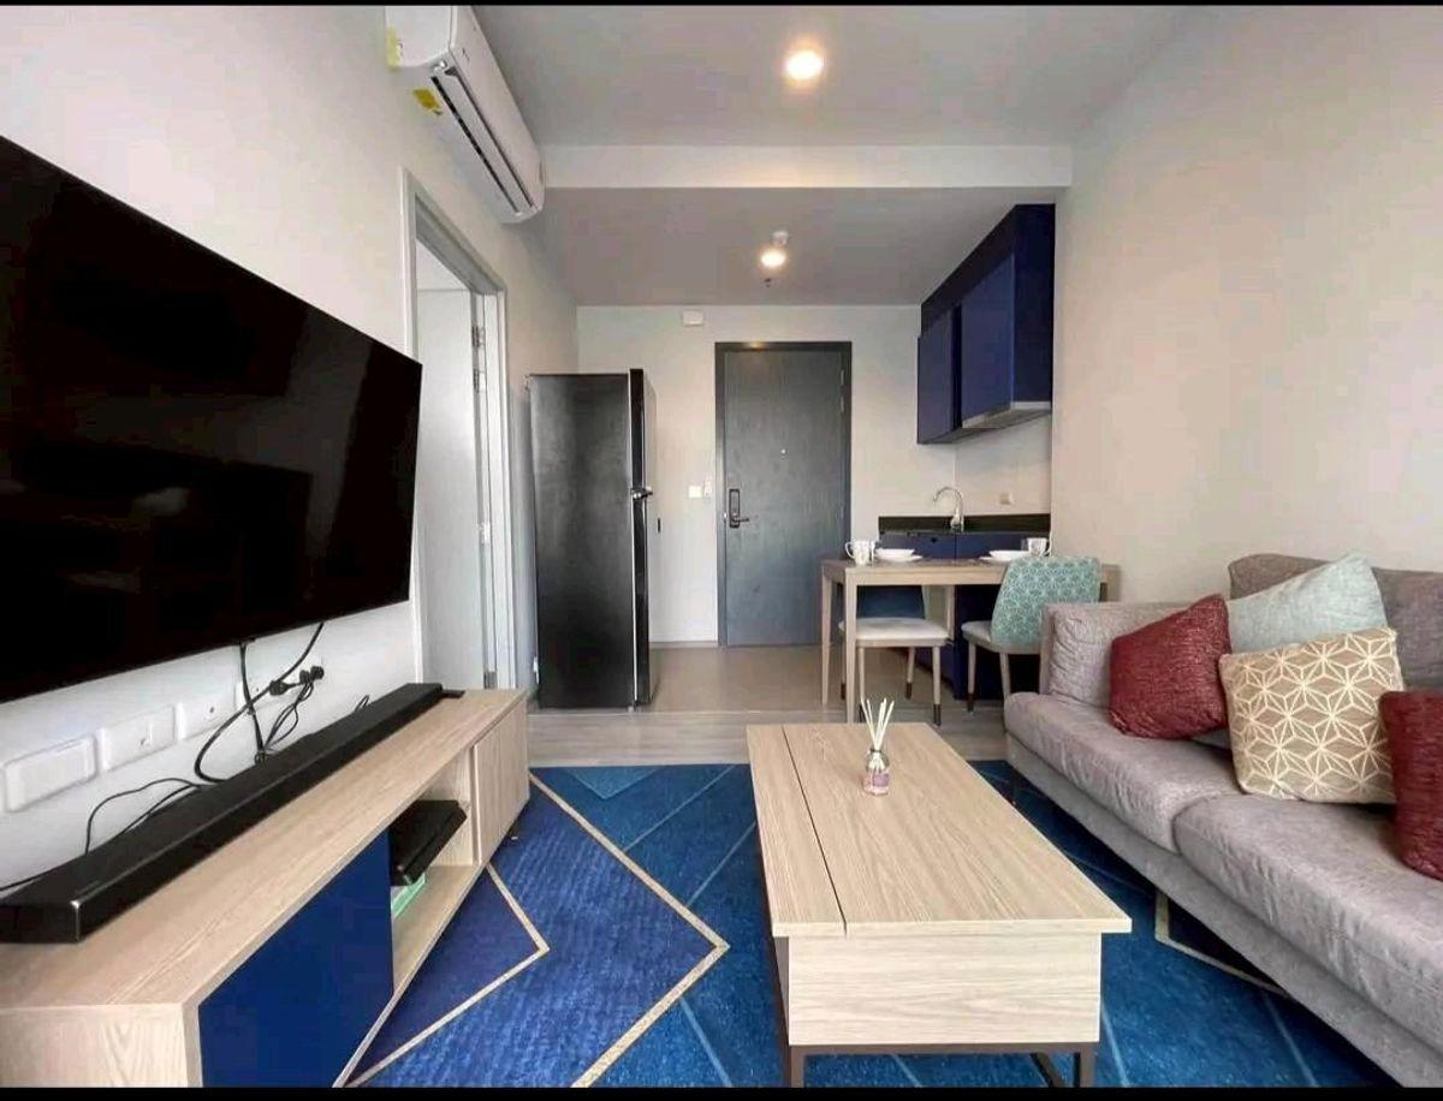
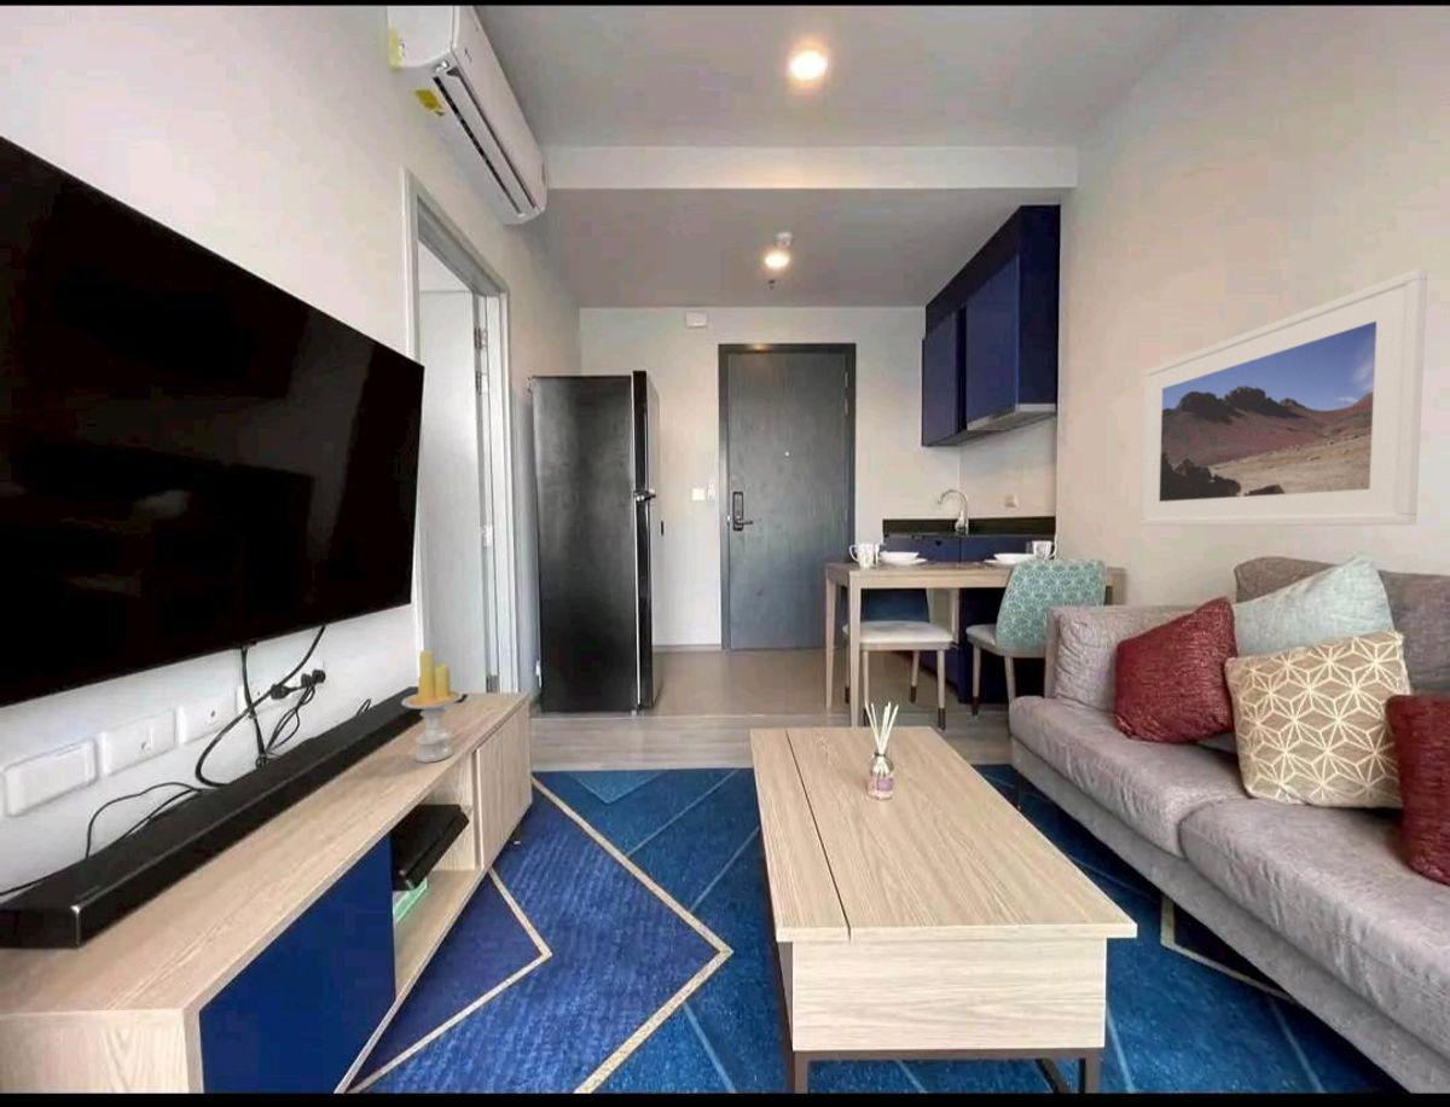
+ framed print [1139,268,1428,527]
+ candle [400,649,464,764]
